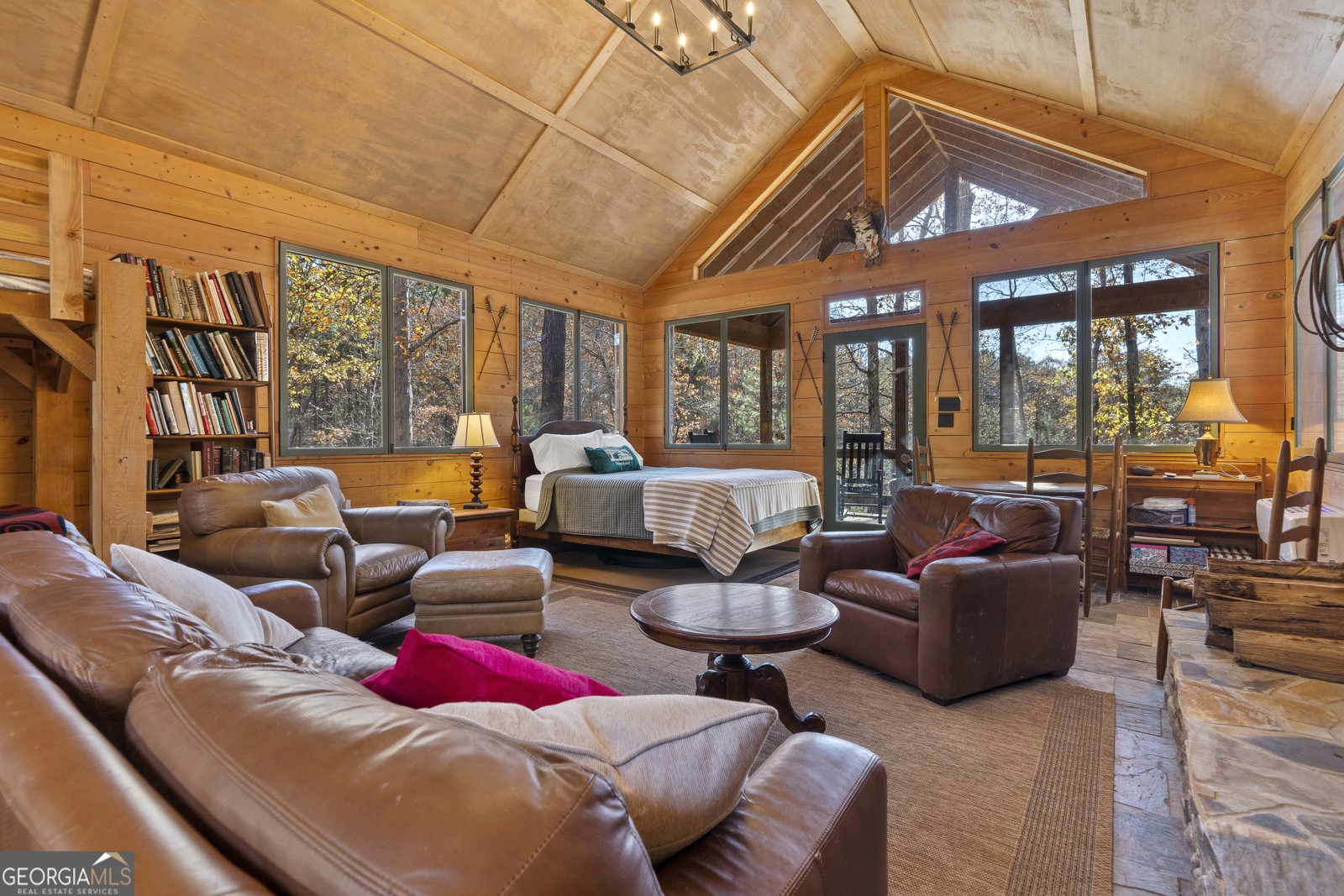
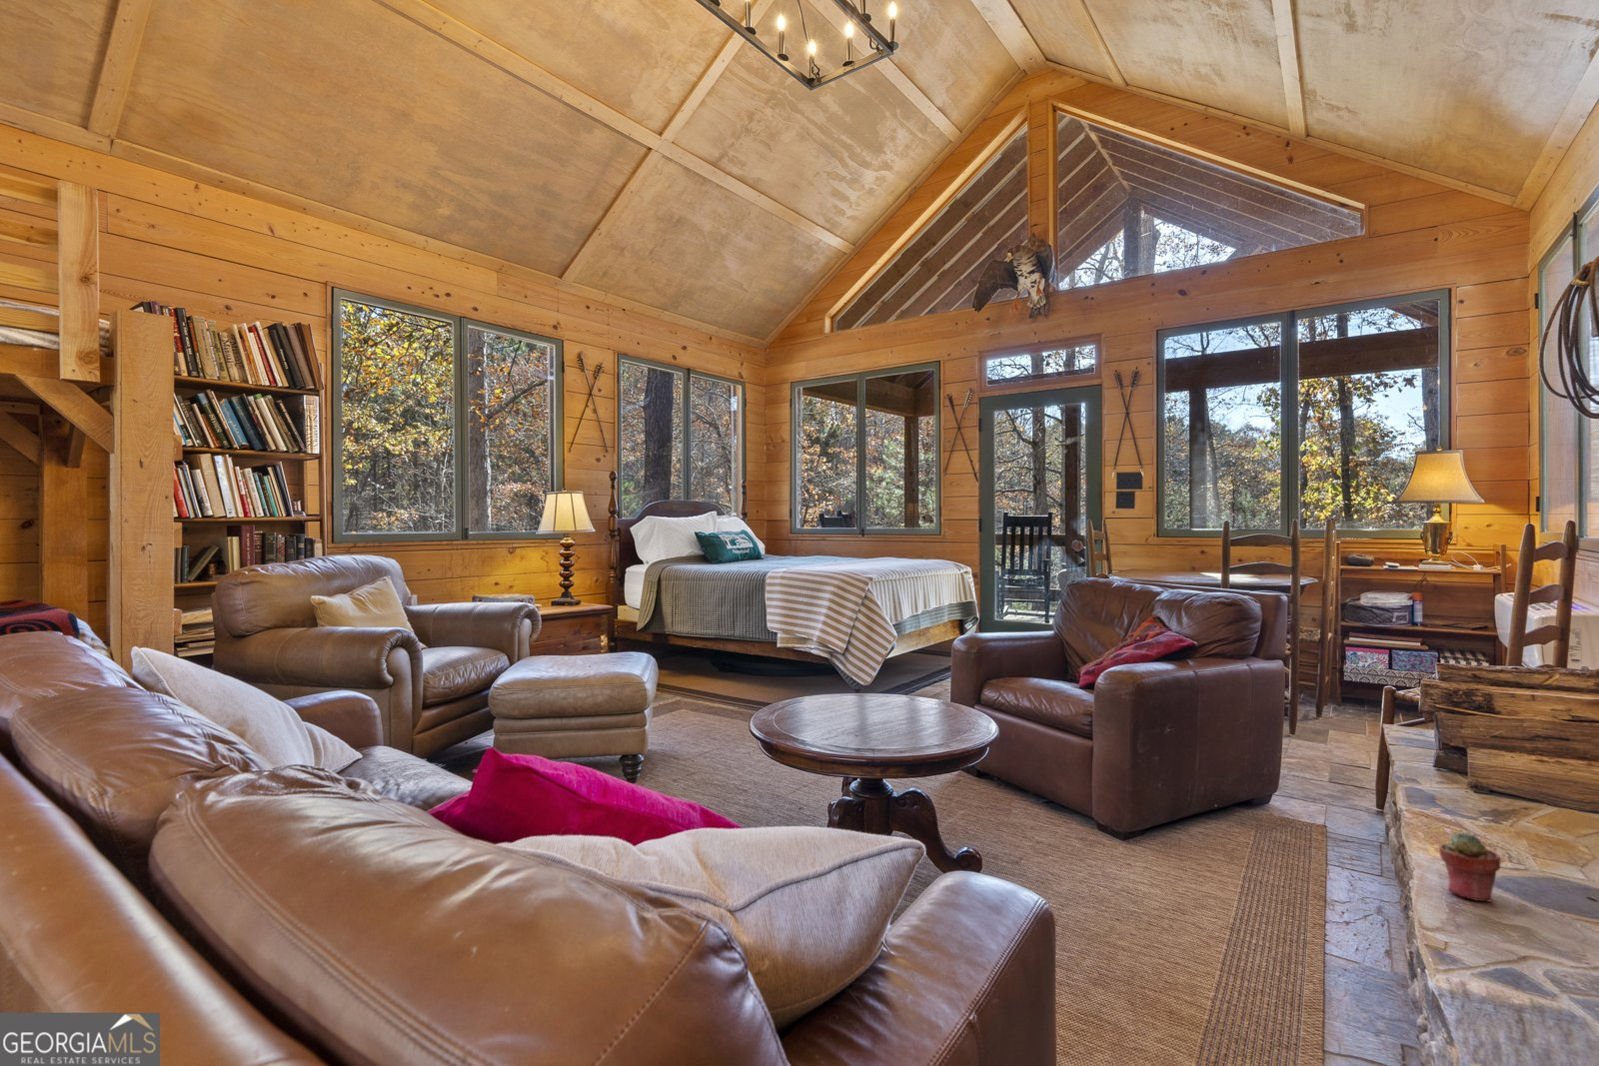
+ potted succulent [1438,832,1501,903]
